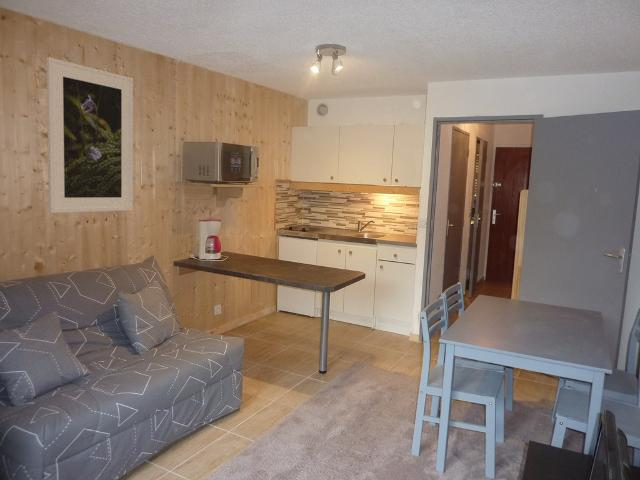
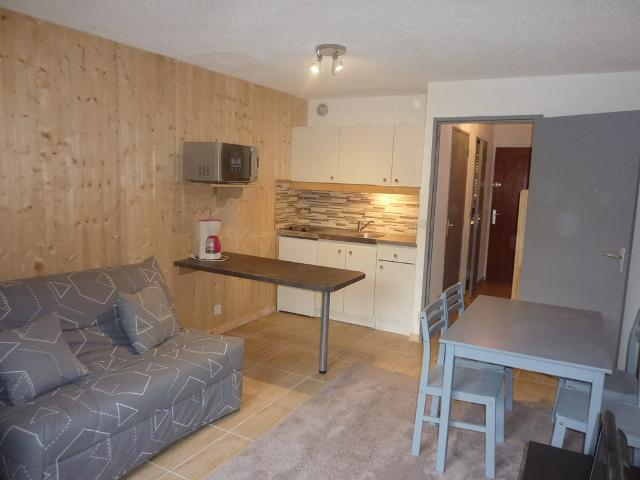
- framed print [46,56,134,214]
